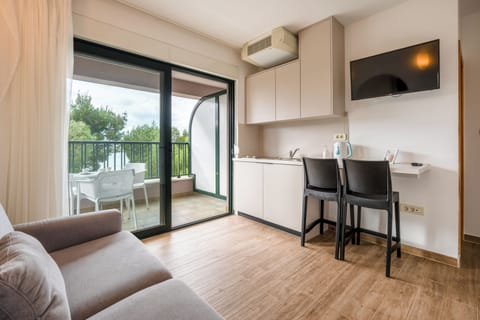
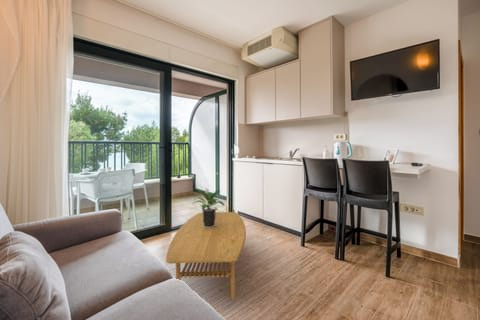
+ coffee table [165,211,247,301]
+ potted plant [192,187,225,228]
